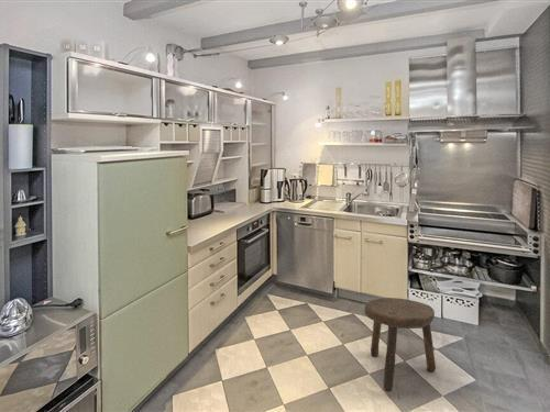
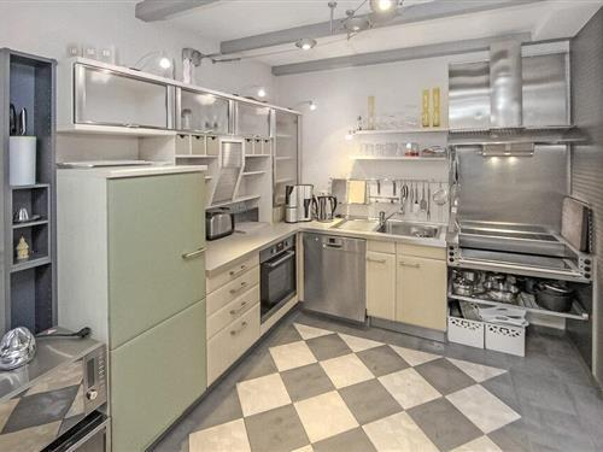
- stool [364,297,437,393]
